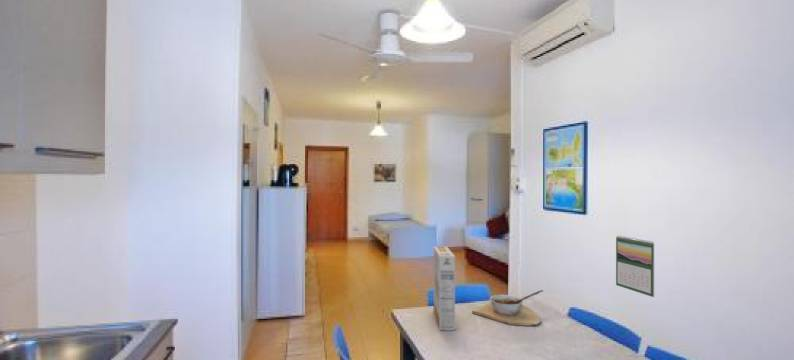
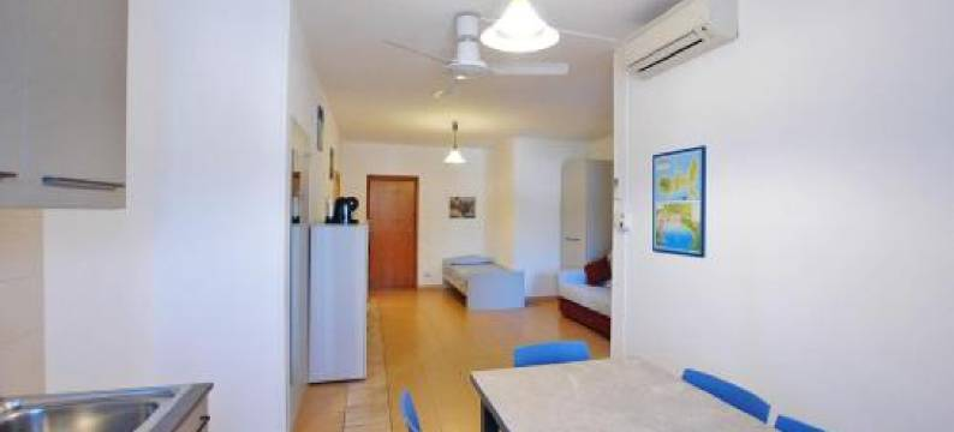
- calendar [615,235,655,298]
- bowl [471,289,544,327]
- cereal box [433,246,456,331]
